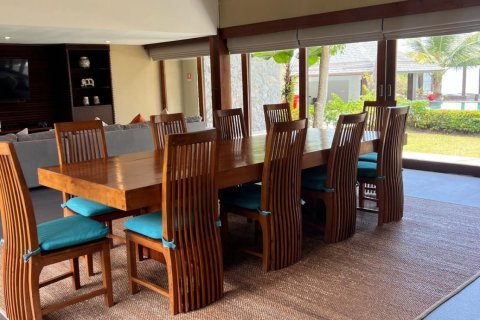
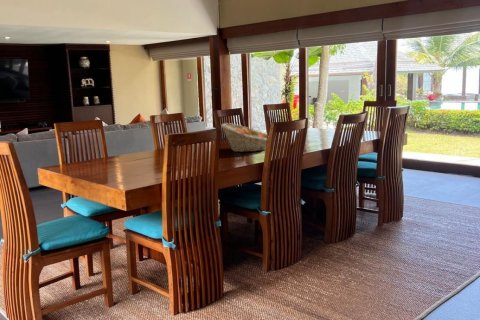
+ fruit basket [220,122,268,153]
